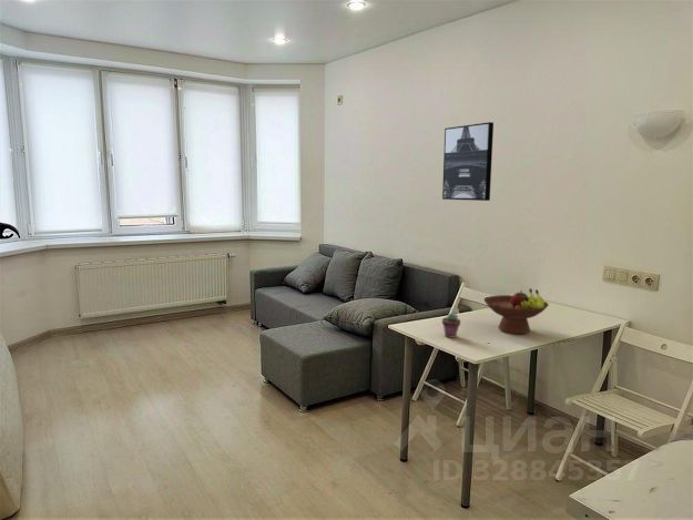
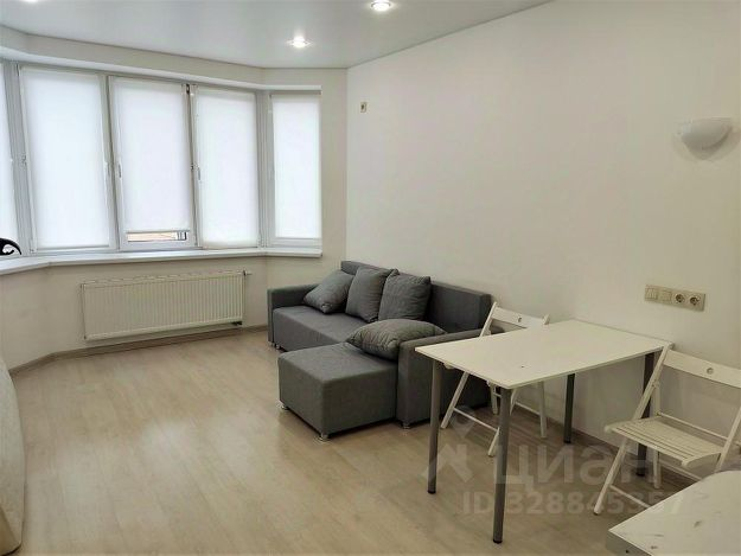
- wall art [441,121,495,202]
- fruit bowl [482,287,550,335]
- potted succulent [441,313,461,339]
